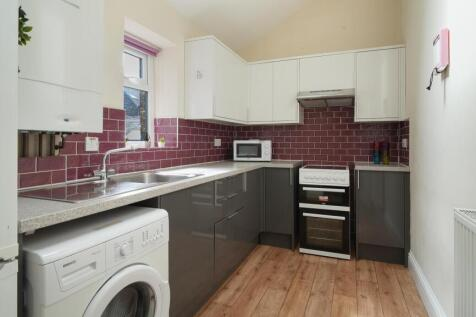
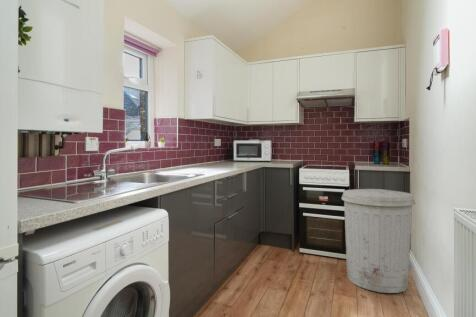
+ trash can [340,188,416,294]
